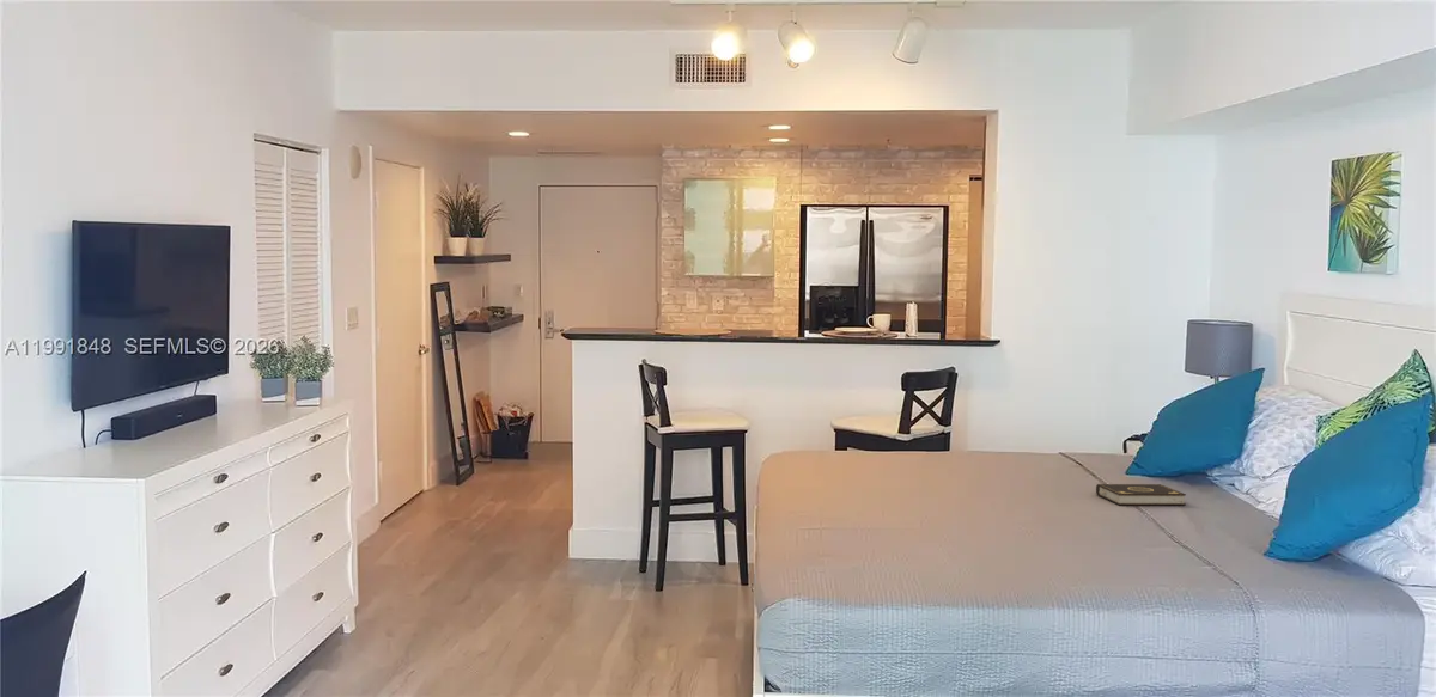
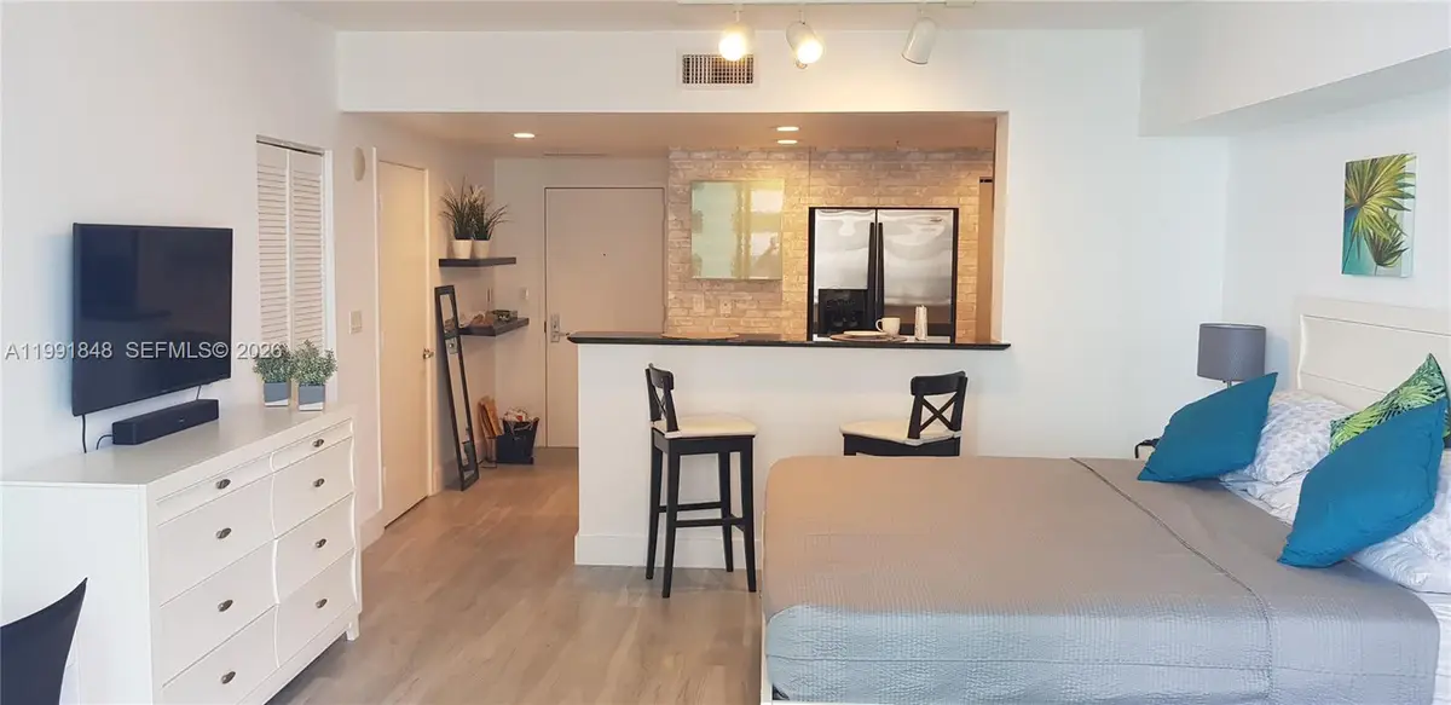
- book [1095,483,1187,507]
